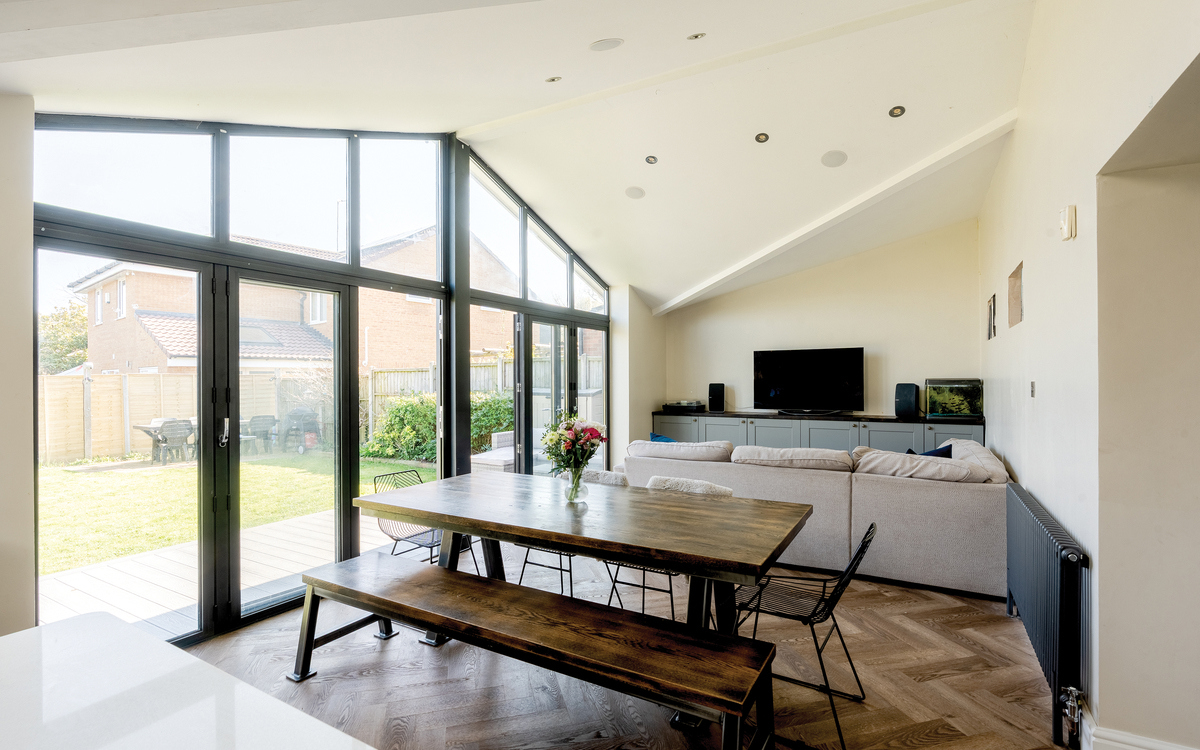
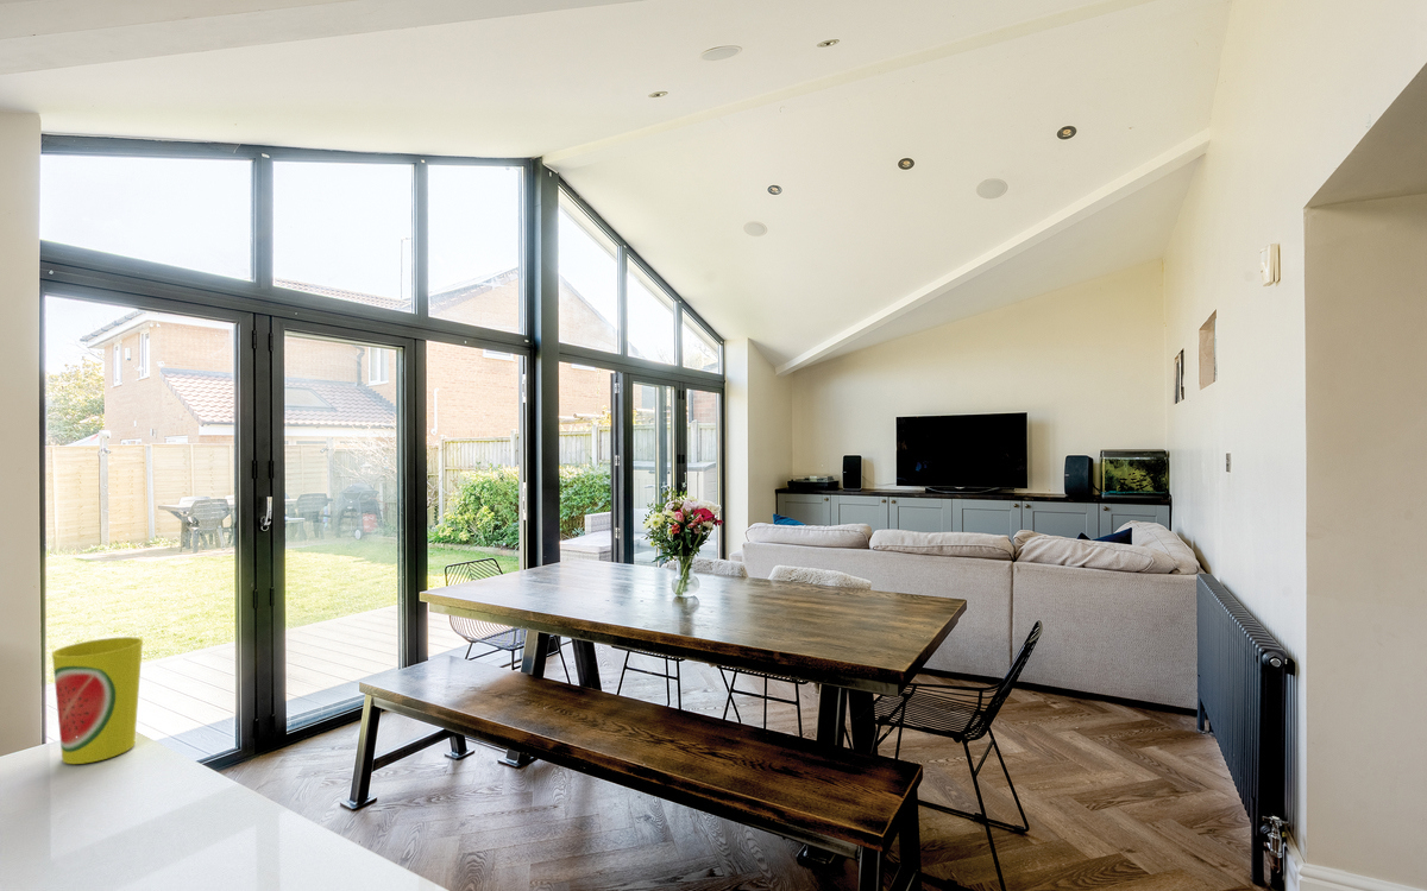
+ cup [51,636,144,765]
